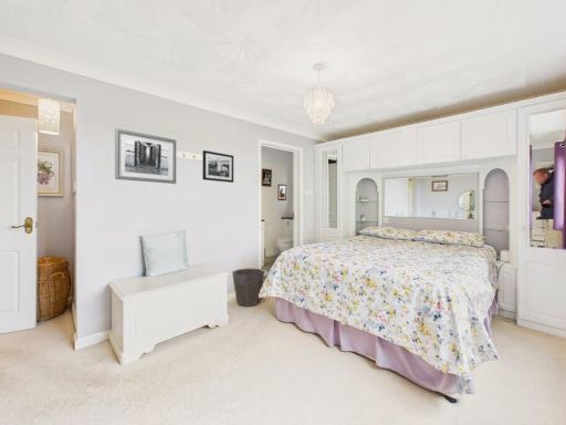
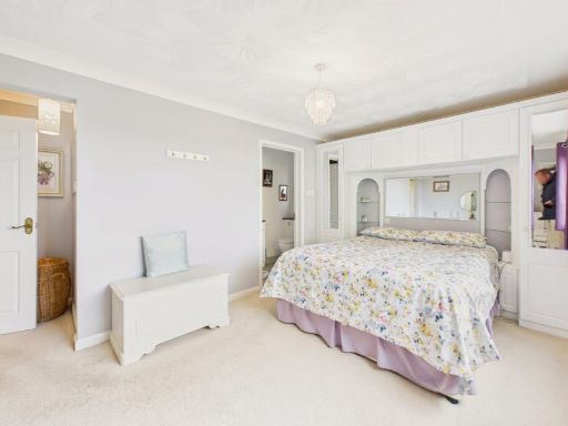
- waste bin [231,268,265,308]
- wall art [114,127,177,185]
- picture frame [201,149,234,184]
